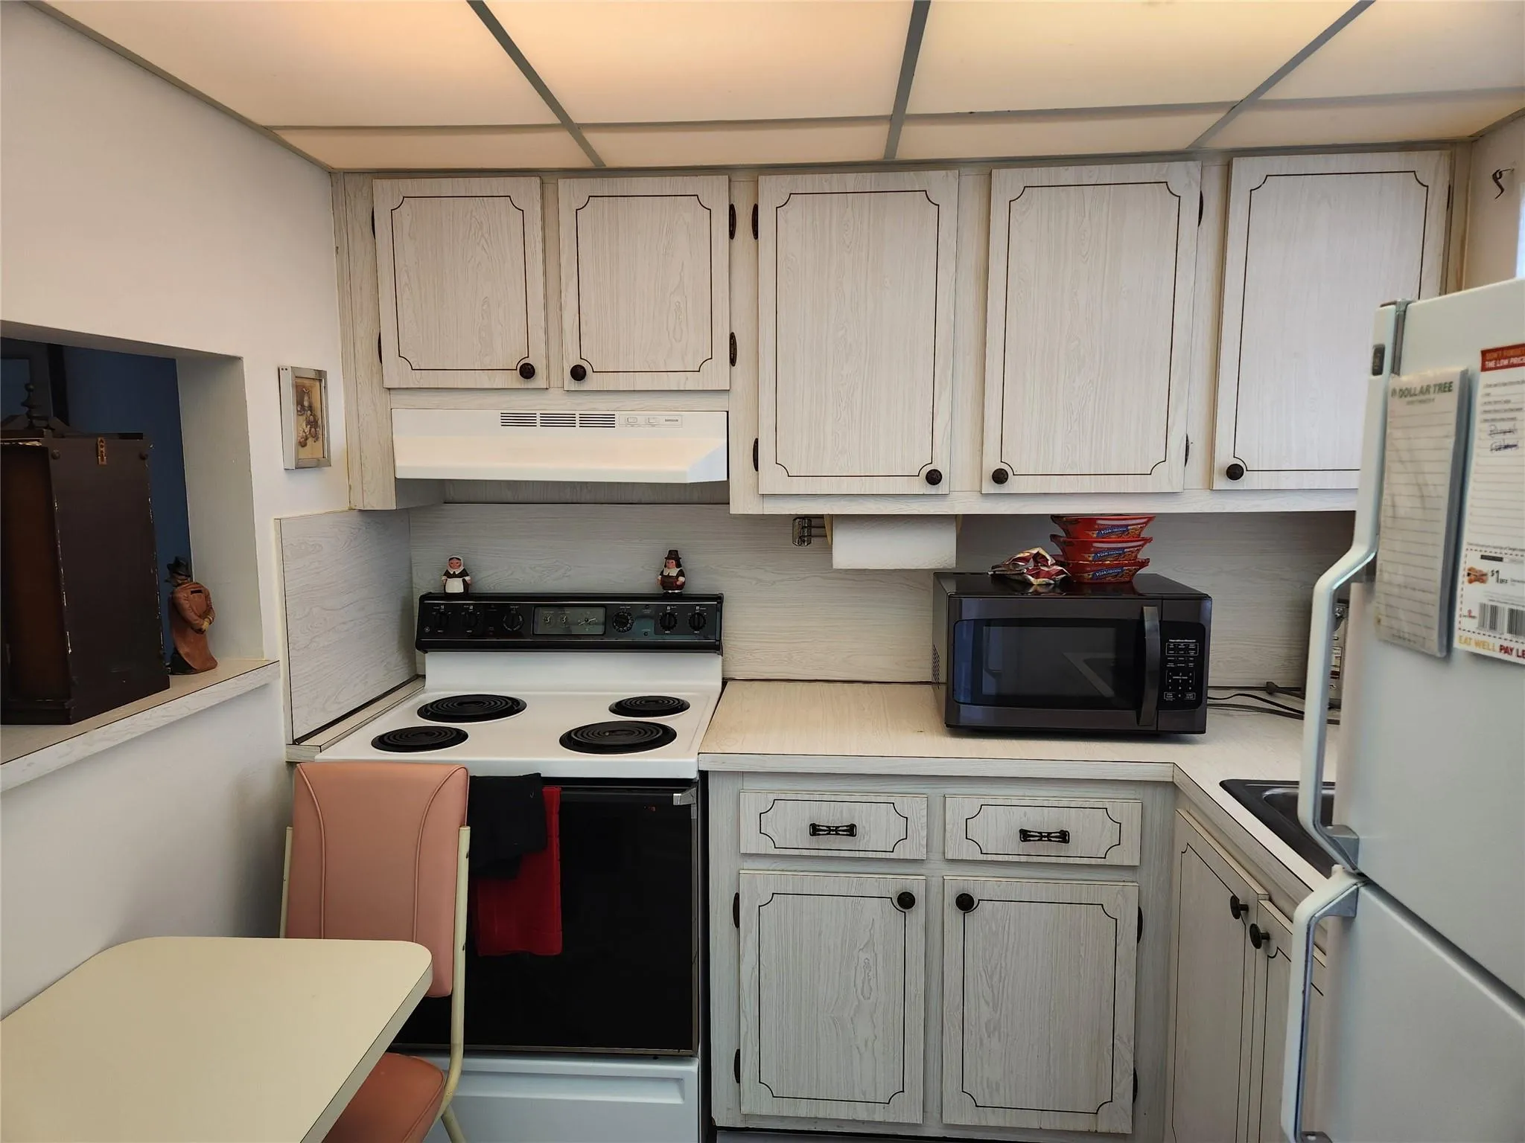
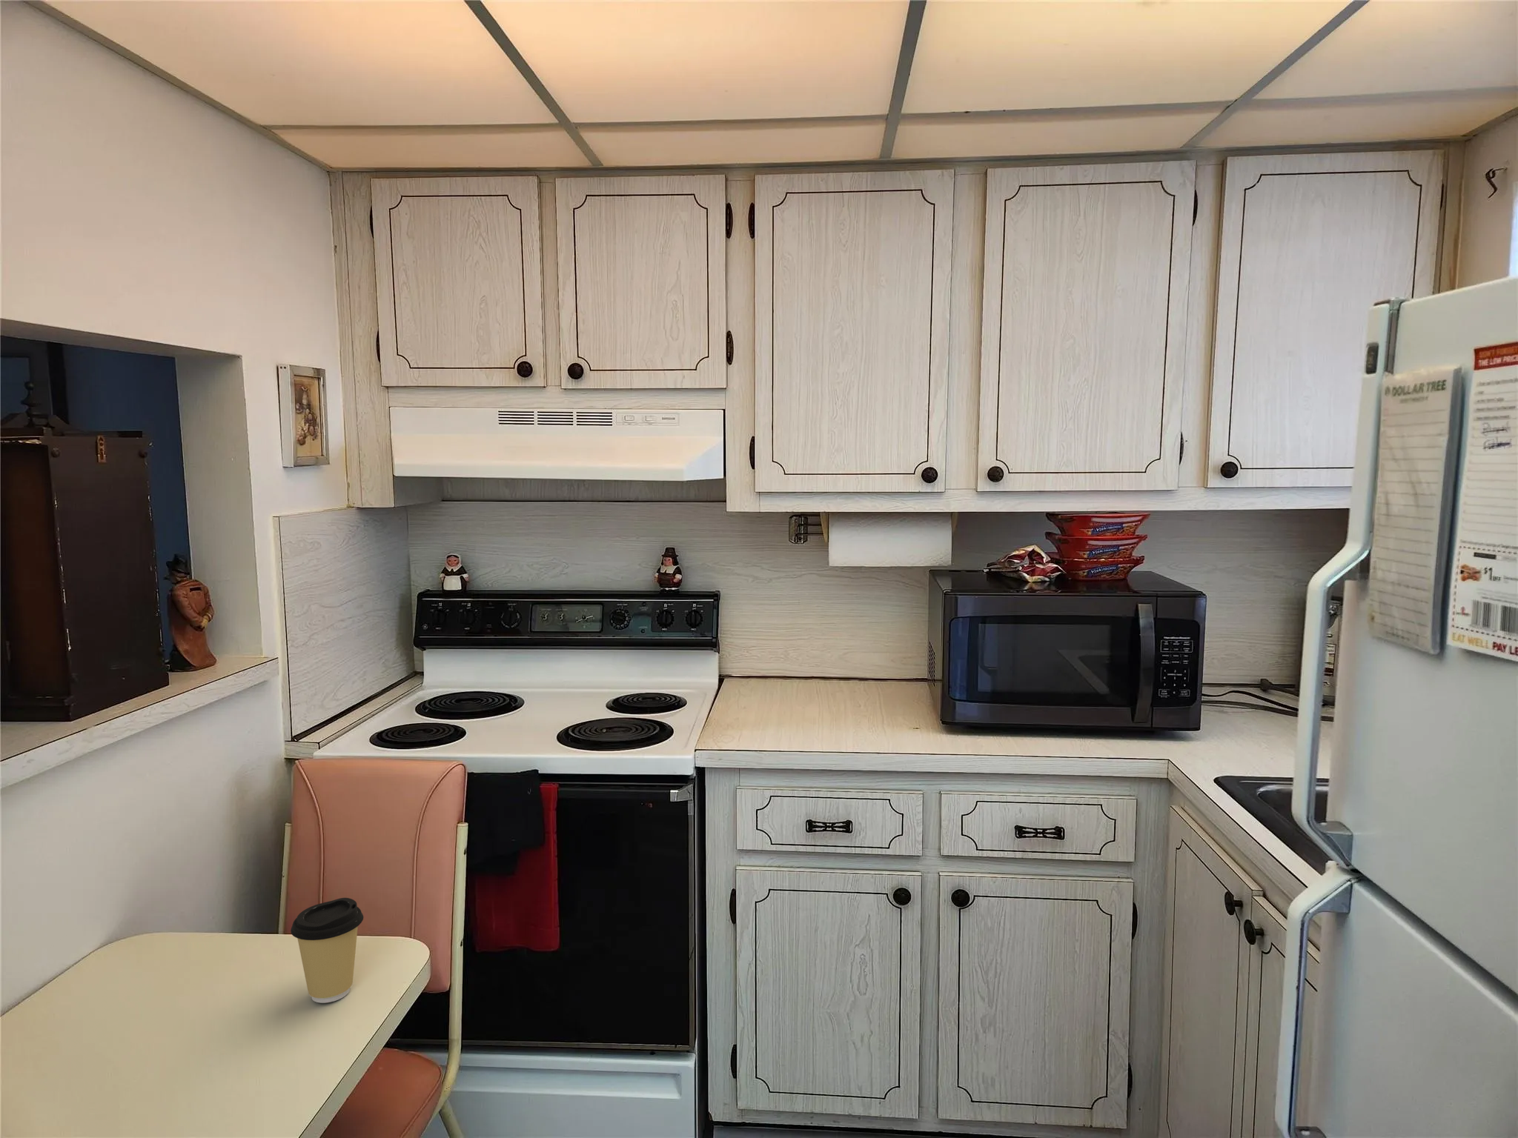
+ coffee cup [289,898,363,1004]
